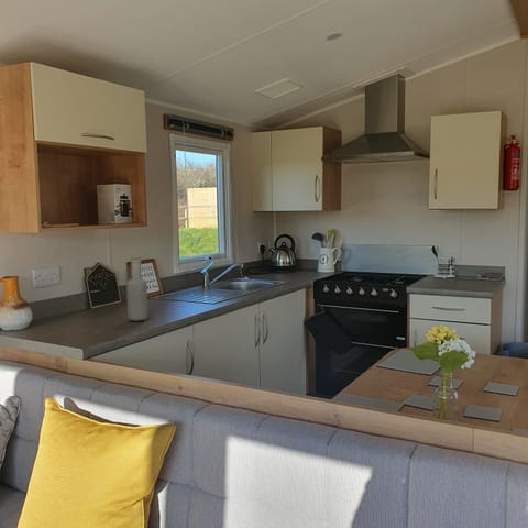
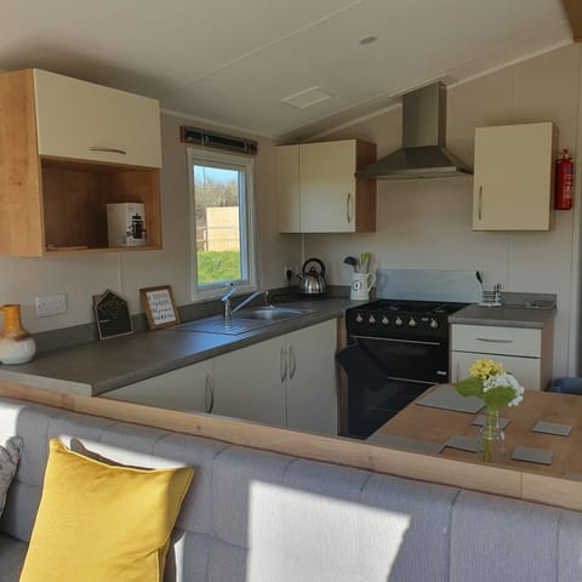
- bottle [125,256,148,322]
